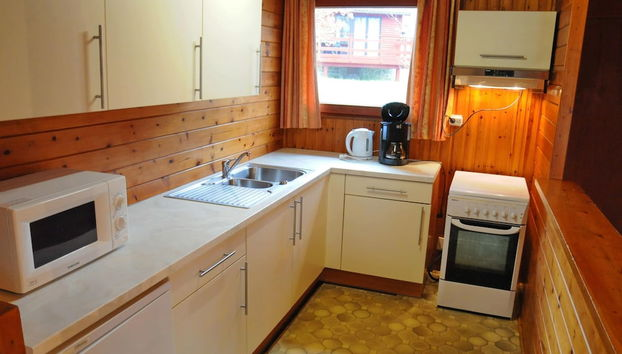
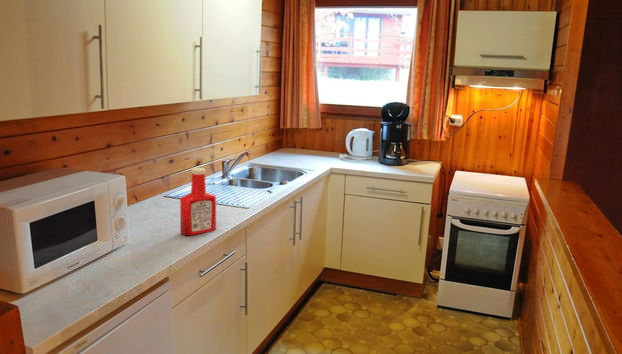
+ soap bottle [179,167,217,236]
